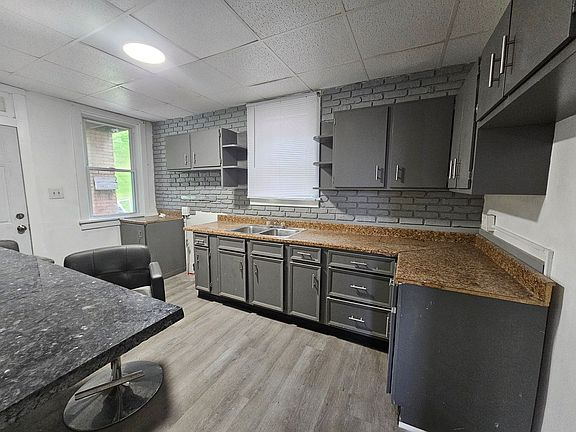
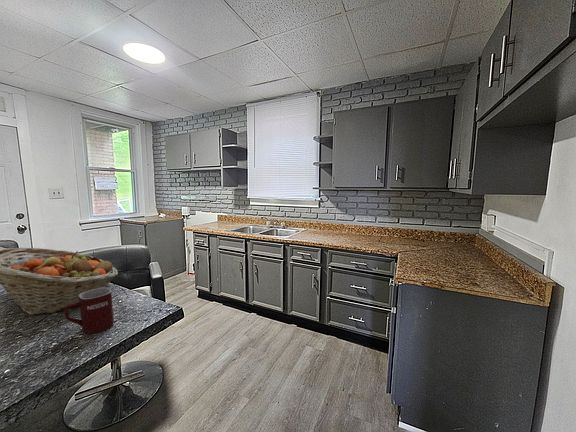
+ fruit basket [0,247,119,316]
+ mug [64,287,115,335]
